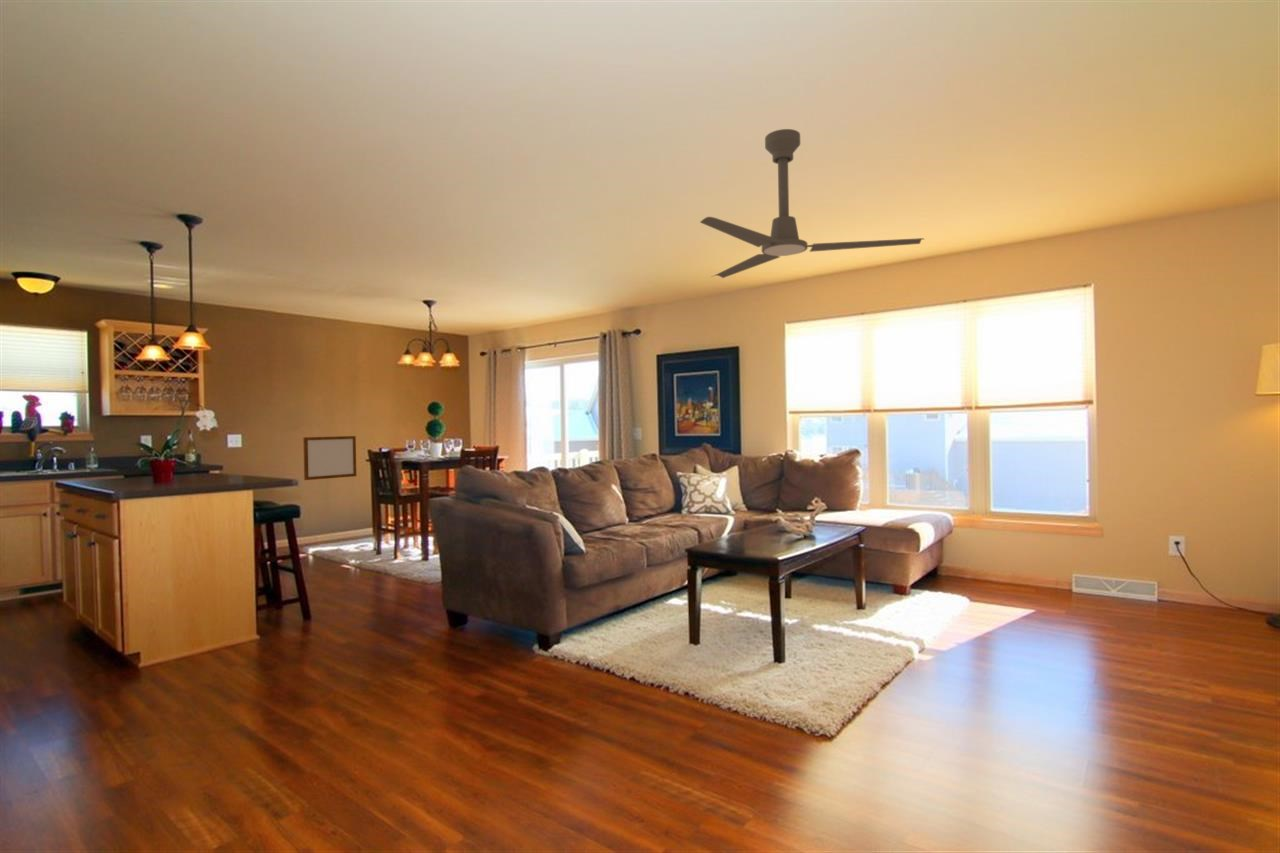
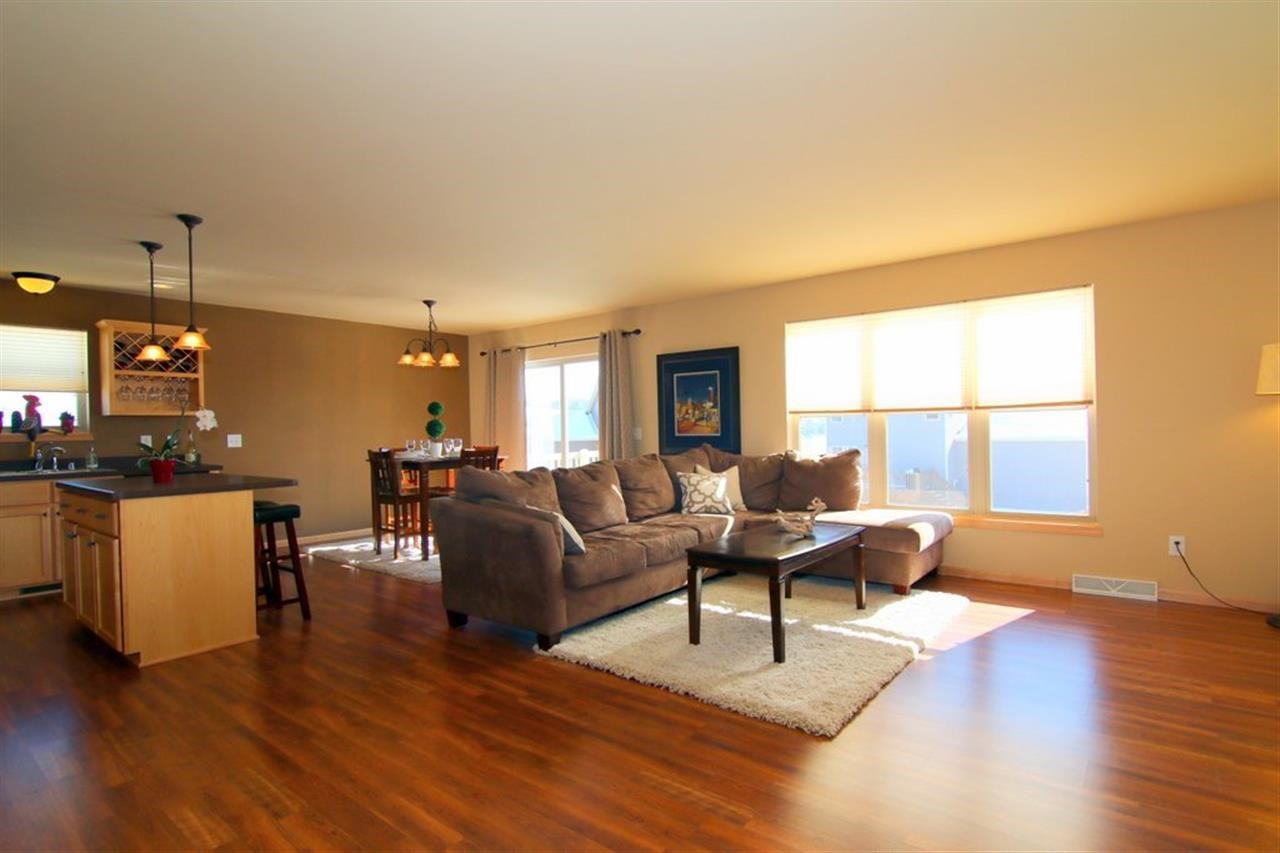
- writing board [302,435,357,481]
- ceiling fan [699,128,925,279]
